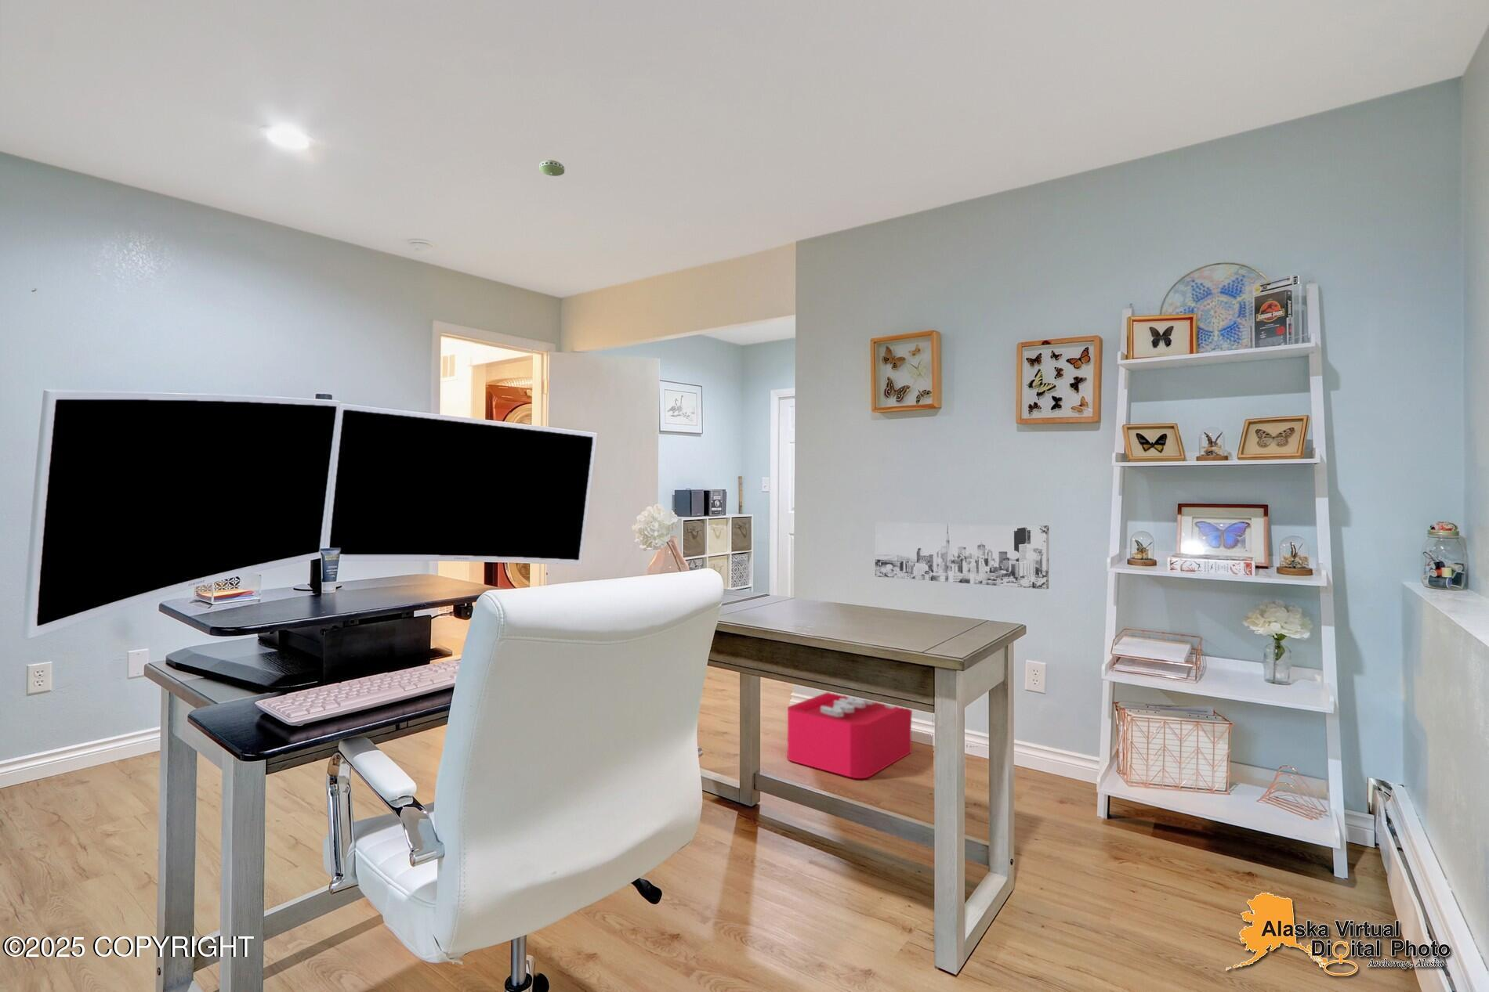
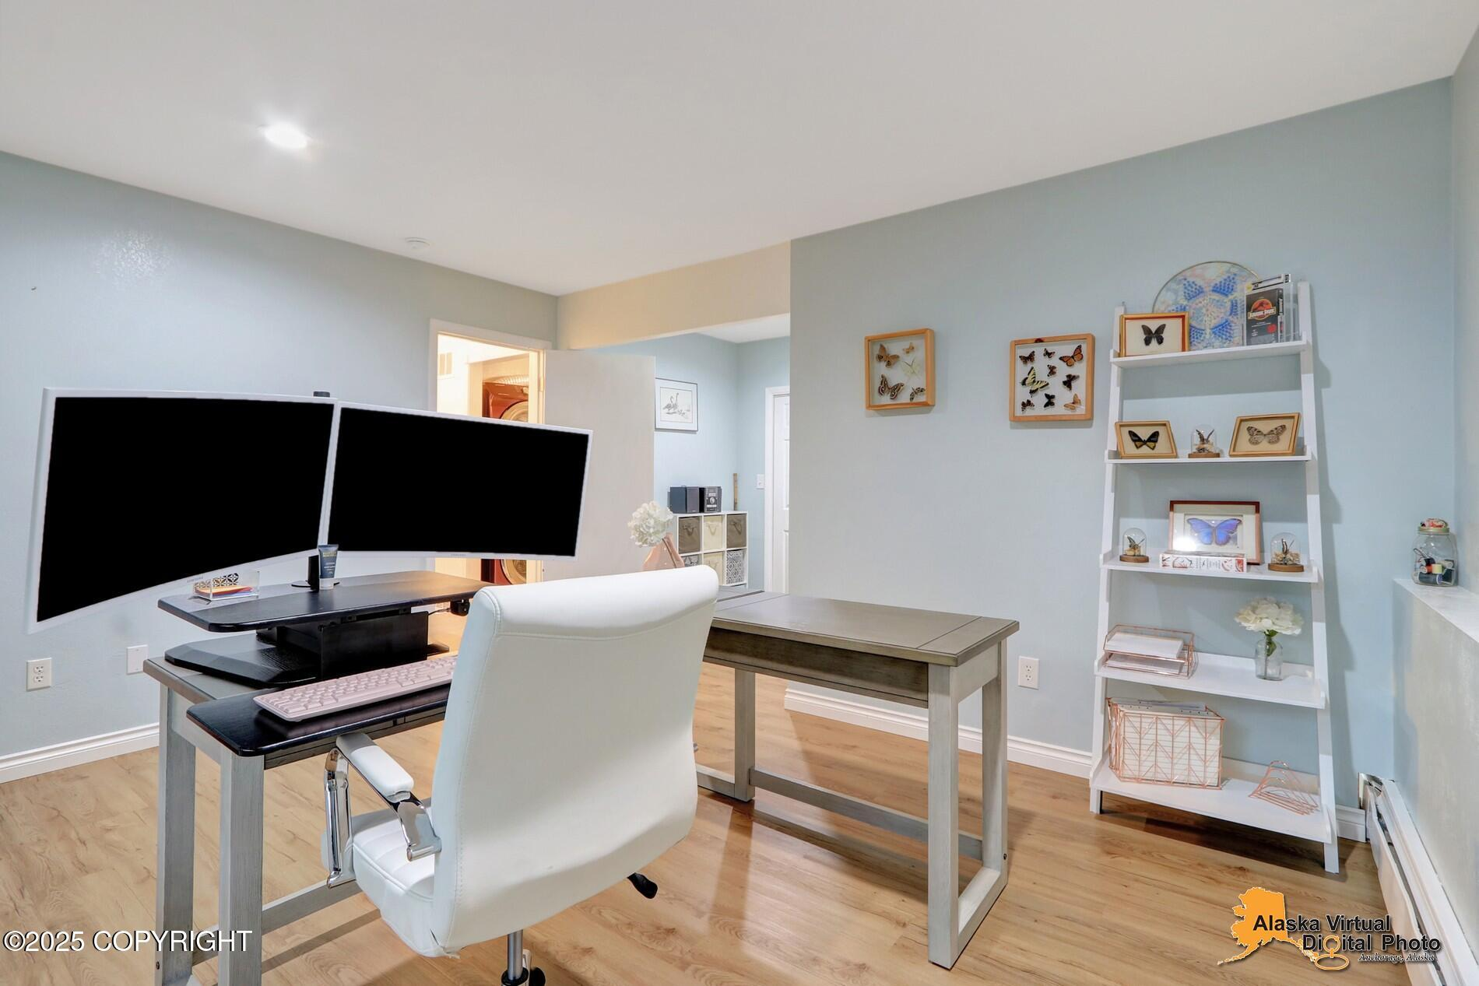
- smoke detector [538,159,565,177]
- wall art [874,520,1049,590]
- storage bin [787,691,934,779]
